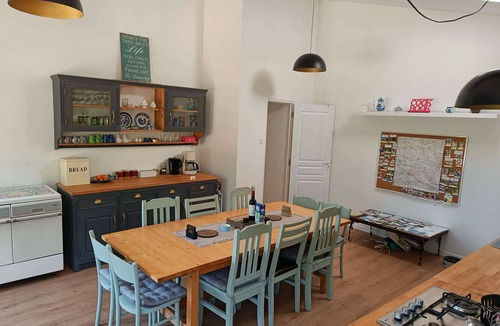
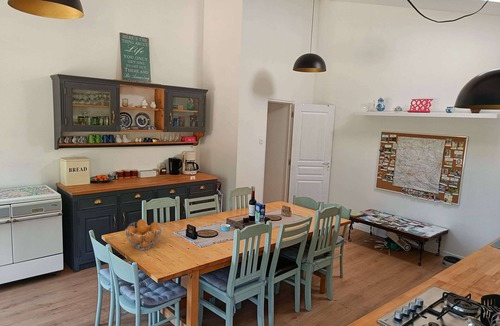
+ fruit basket [124,218,163,251]
